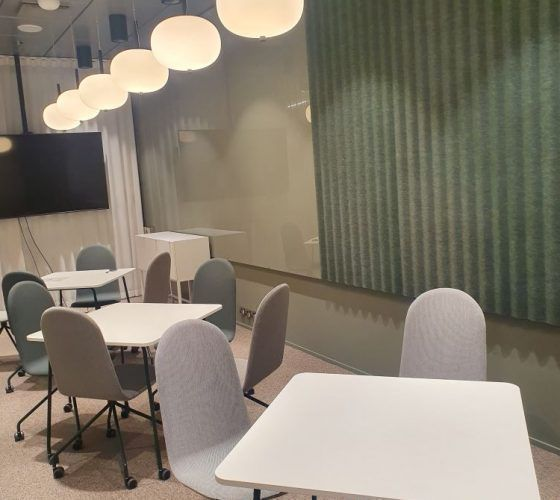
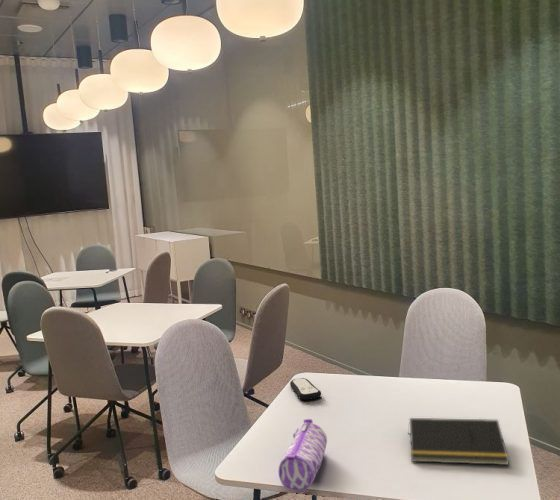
+ notepad [407,417,510,466]
+ pencil case [278,418,328,493]
+ remote control [289,377,322,401]
